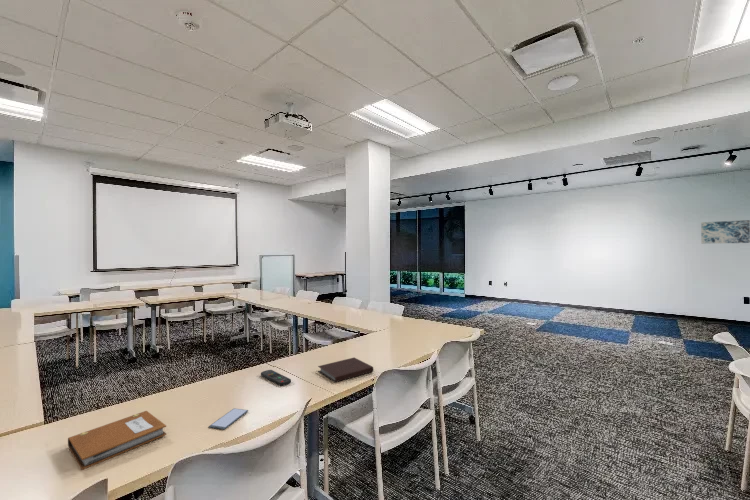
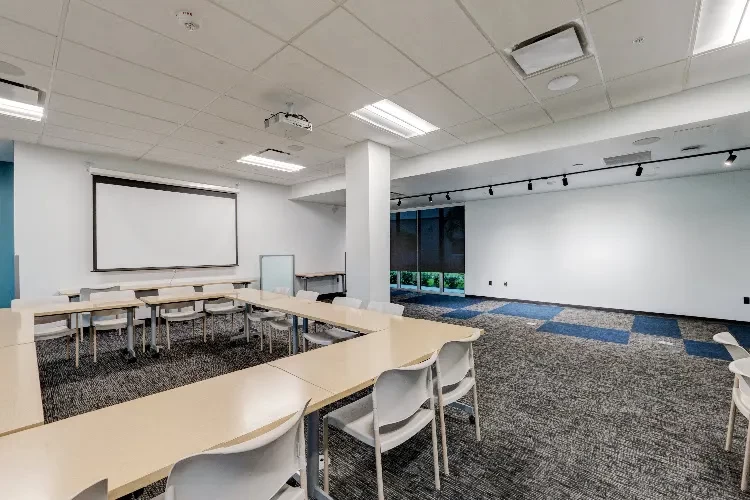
- notebook [67,410,167,471]
- notebook [317,357,374,383]
- remote control [260,369,292,387]
- wall art [700,219,750,245]
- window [208,407,249,431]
